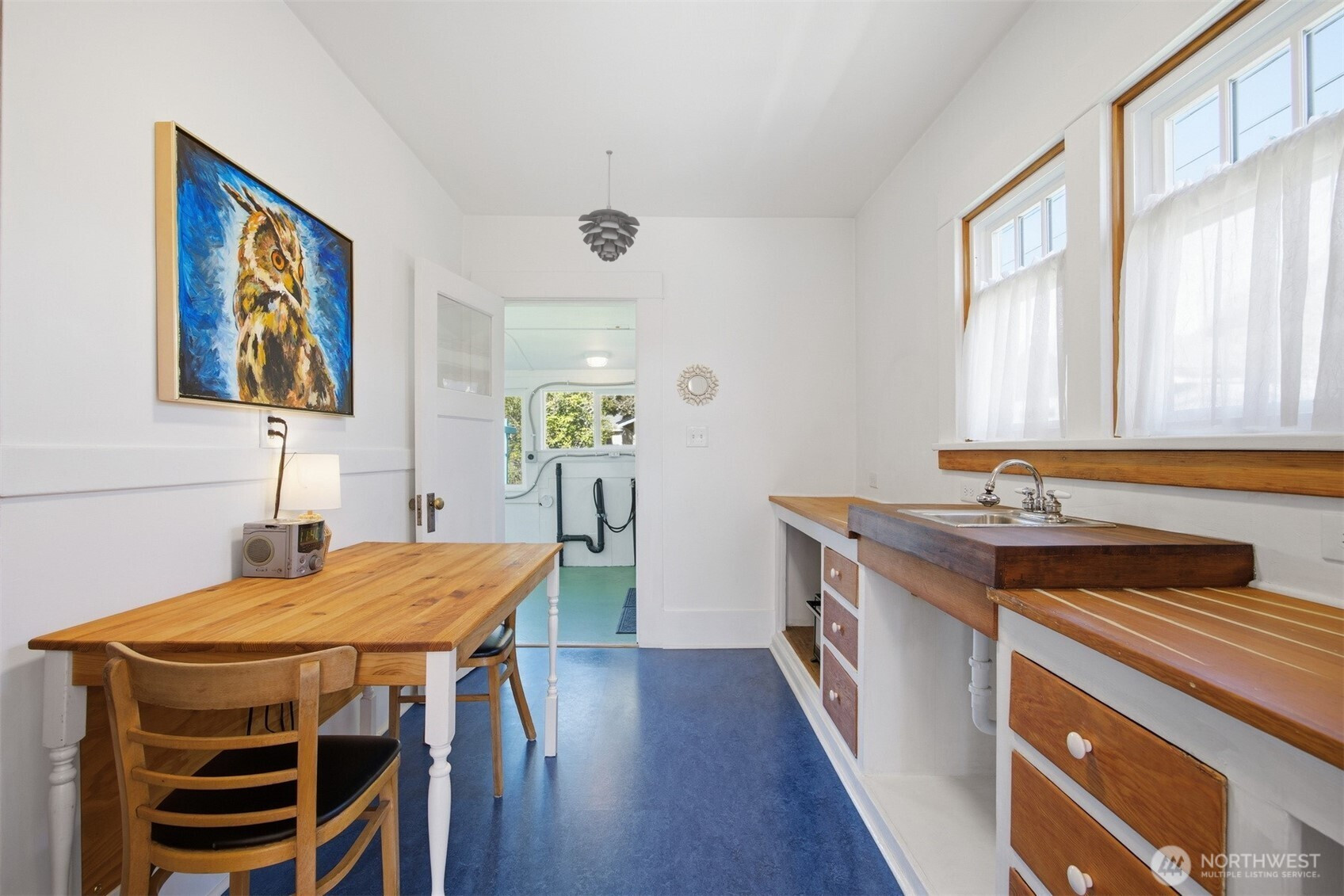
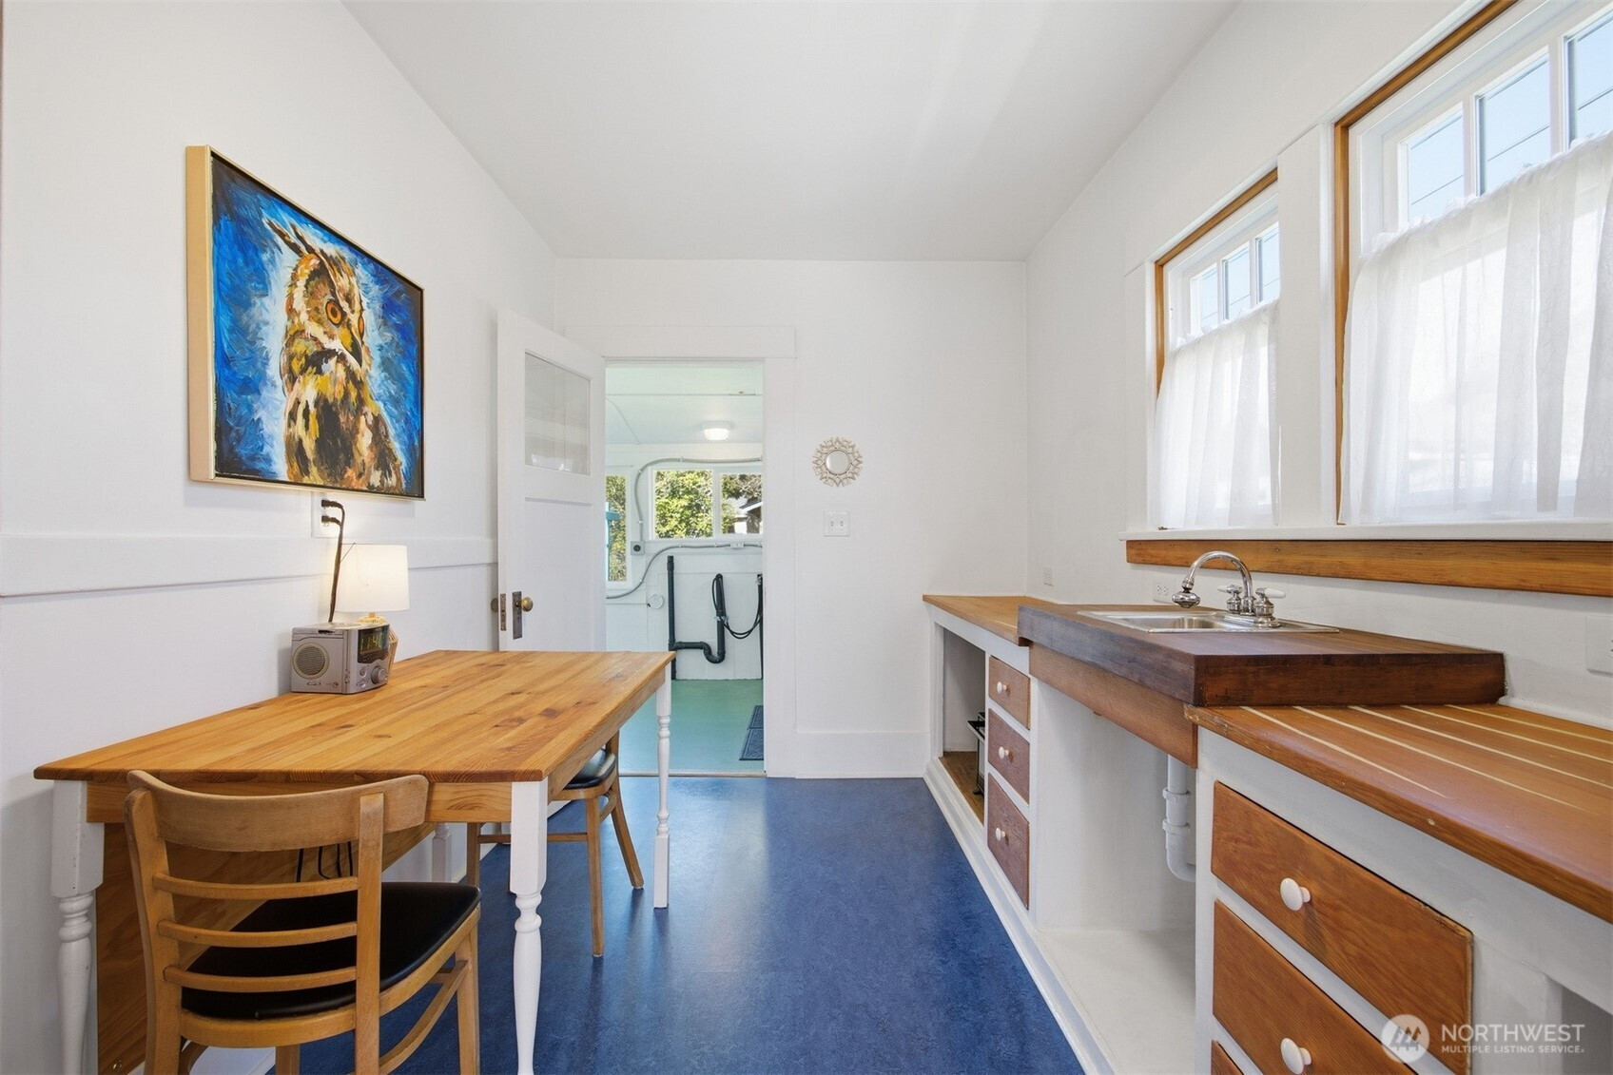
- pendant light [578,150,641,262]
